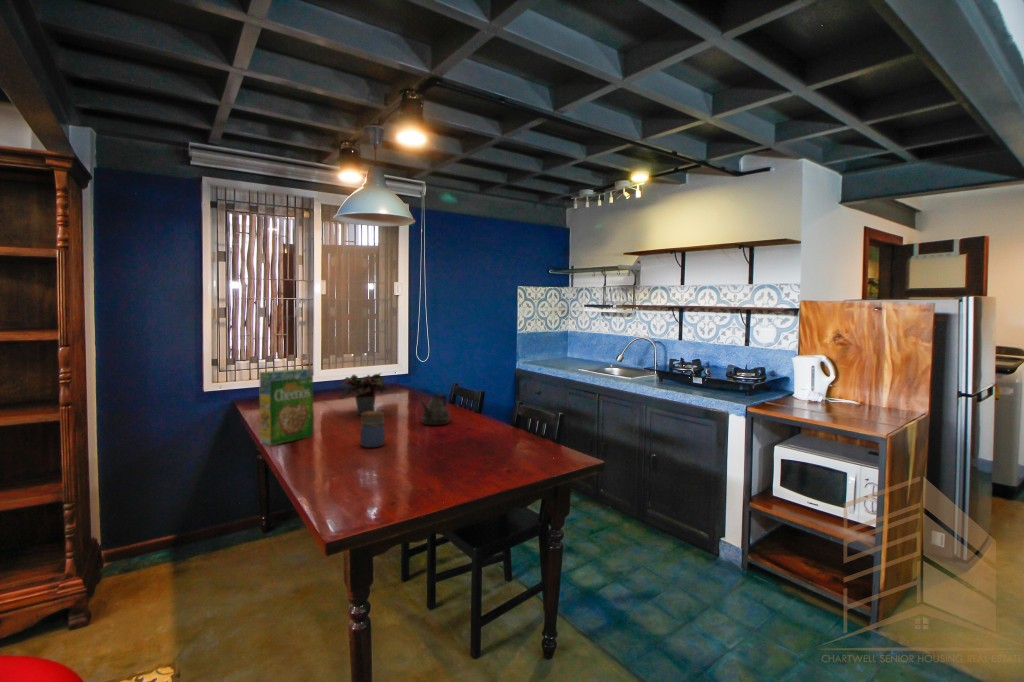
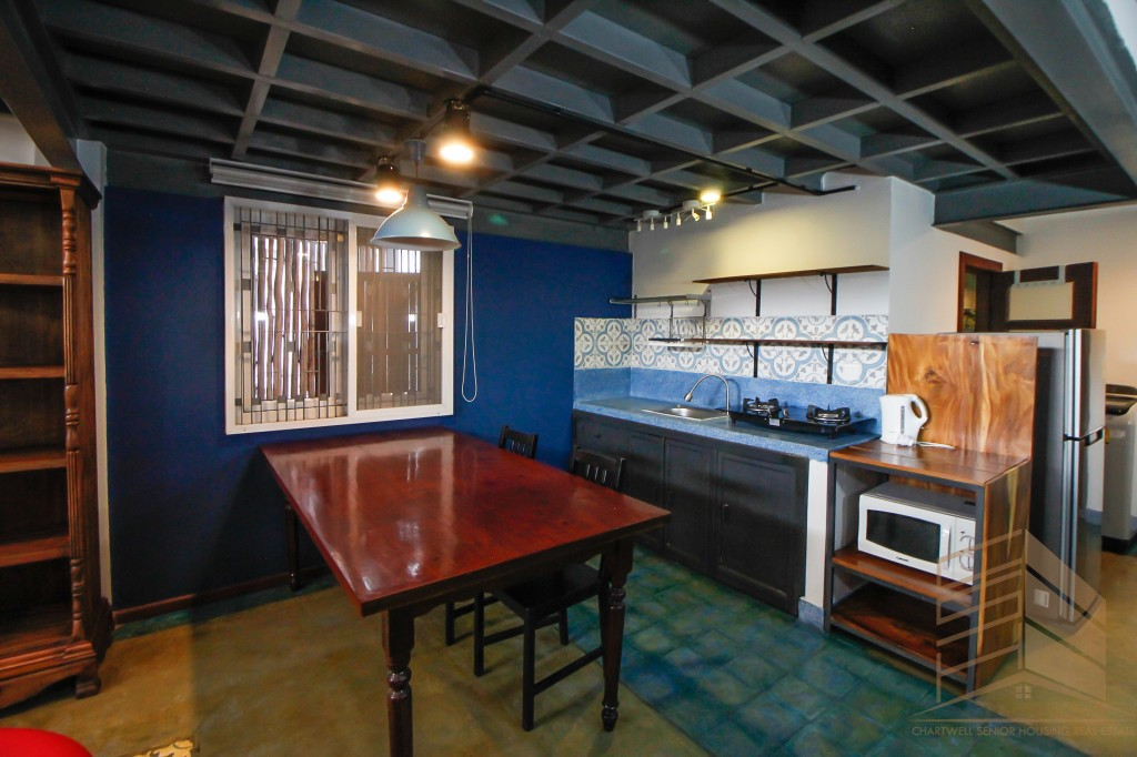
- teapot [419,393,451,426]
- potted plant [332,372,393,416]
- jar [359,410,386,448]
- cereal box [258,368,314,447]
